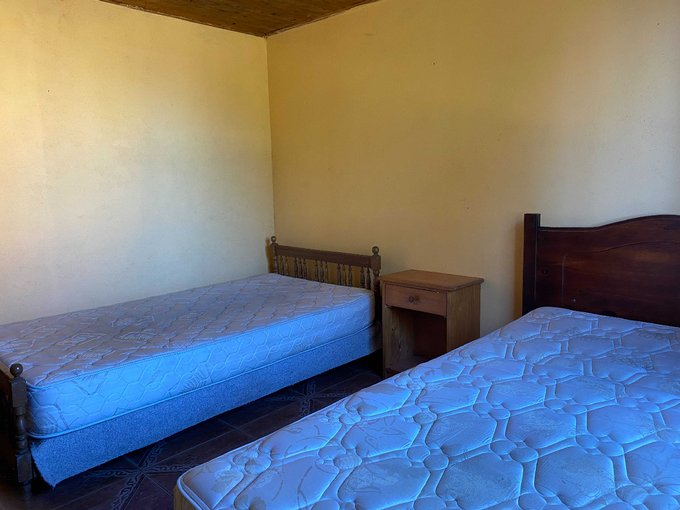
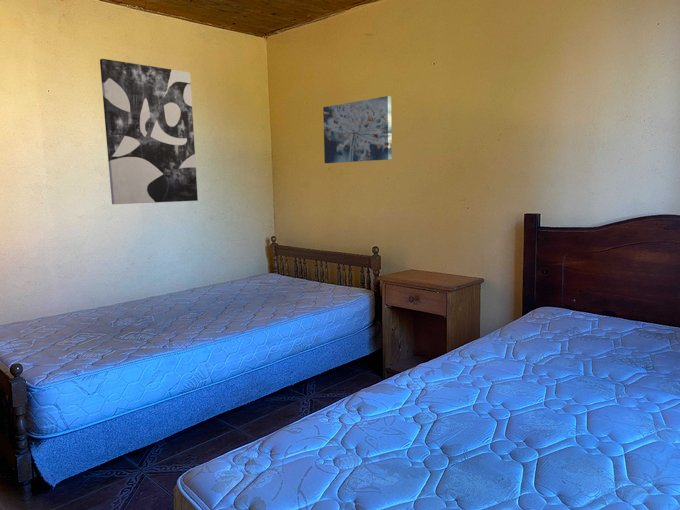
+ wall art [322,95,393,164]
+ wall art [99,58,199,205]
